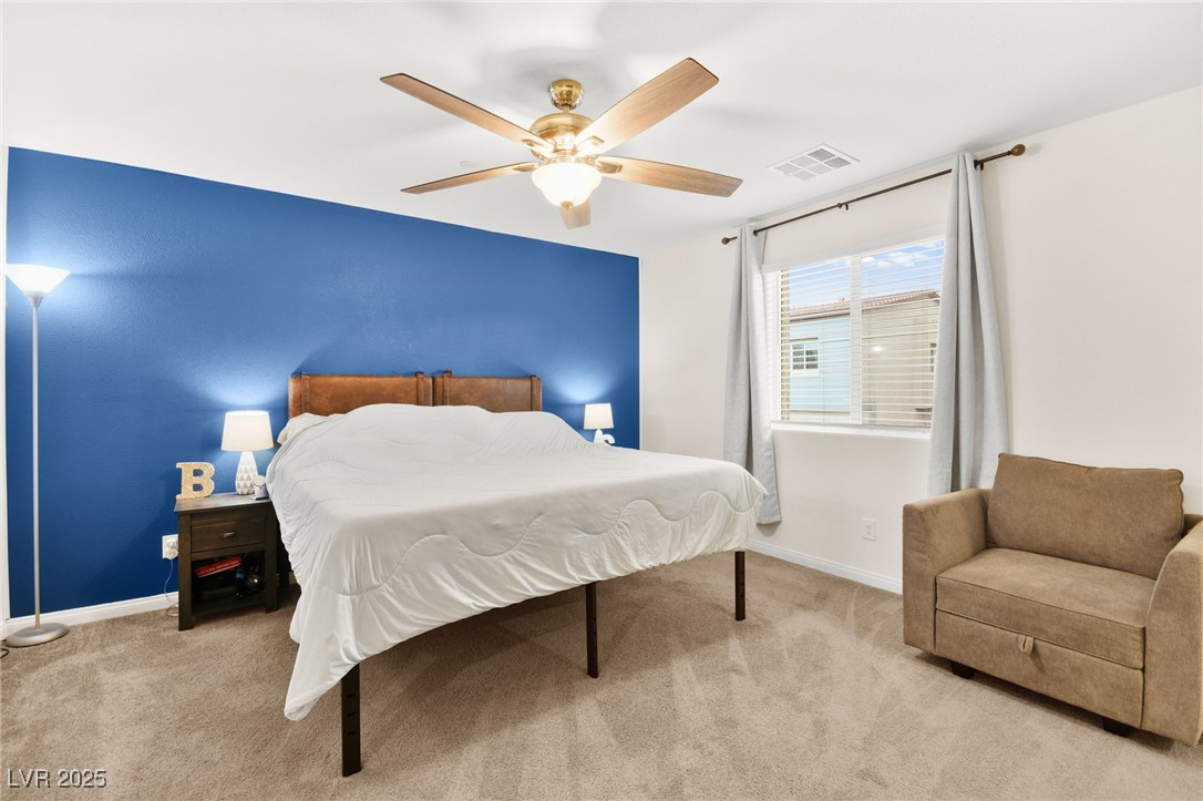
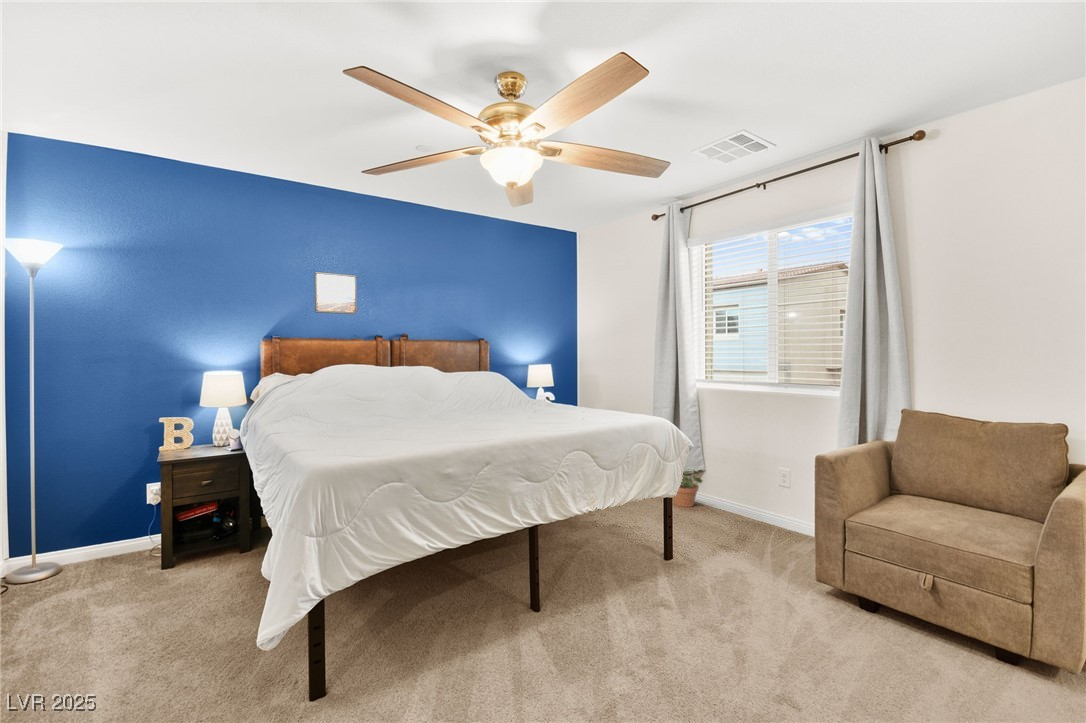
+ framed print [314,271,358,315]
+ potted plant [673,469,704,508]
